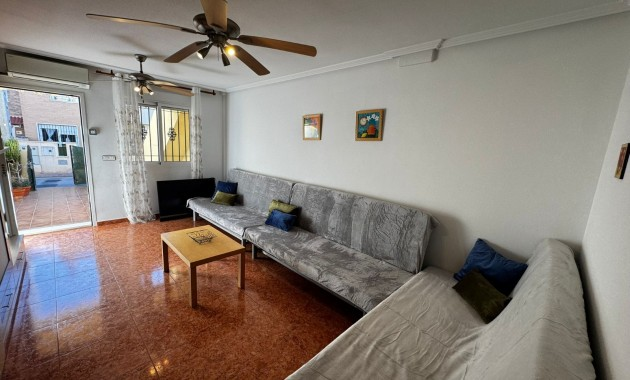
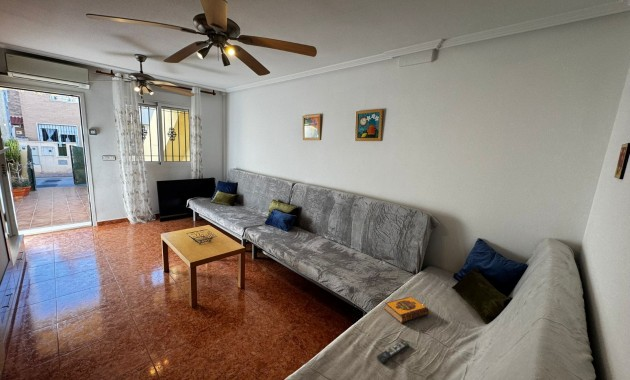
+ remote control [376,339,410,364]
+ hardback book [384,296,430,324]
